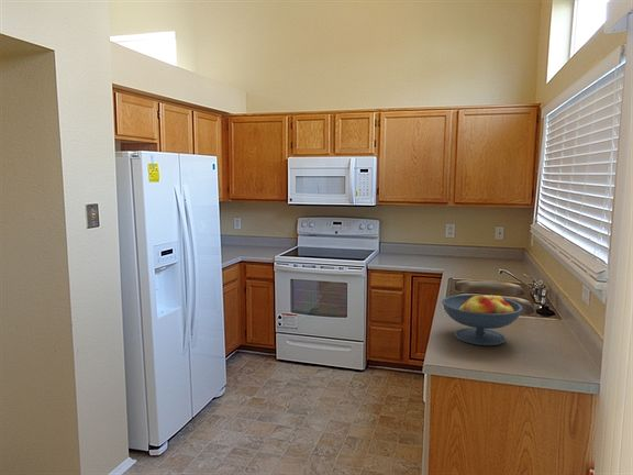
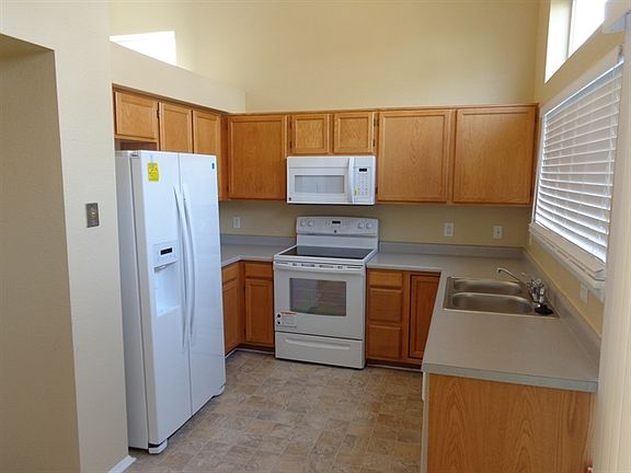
- fruit bowl [441,294,523,346]
